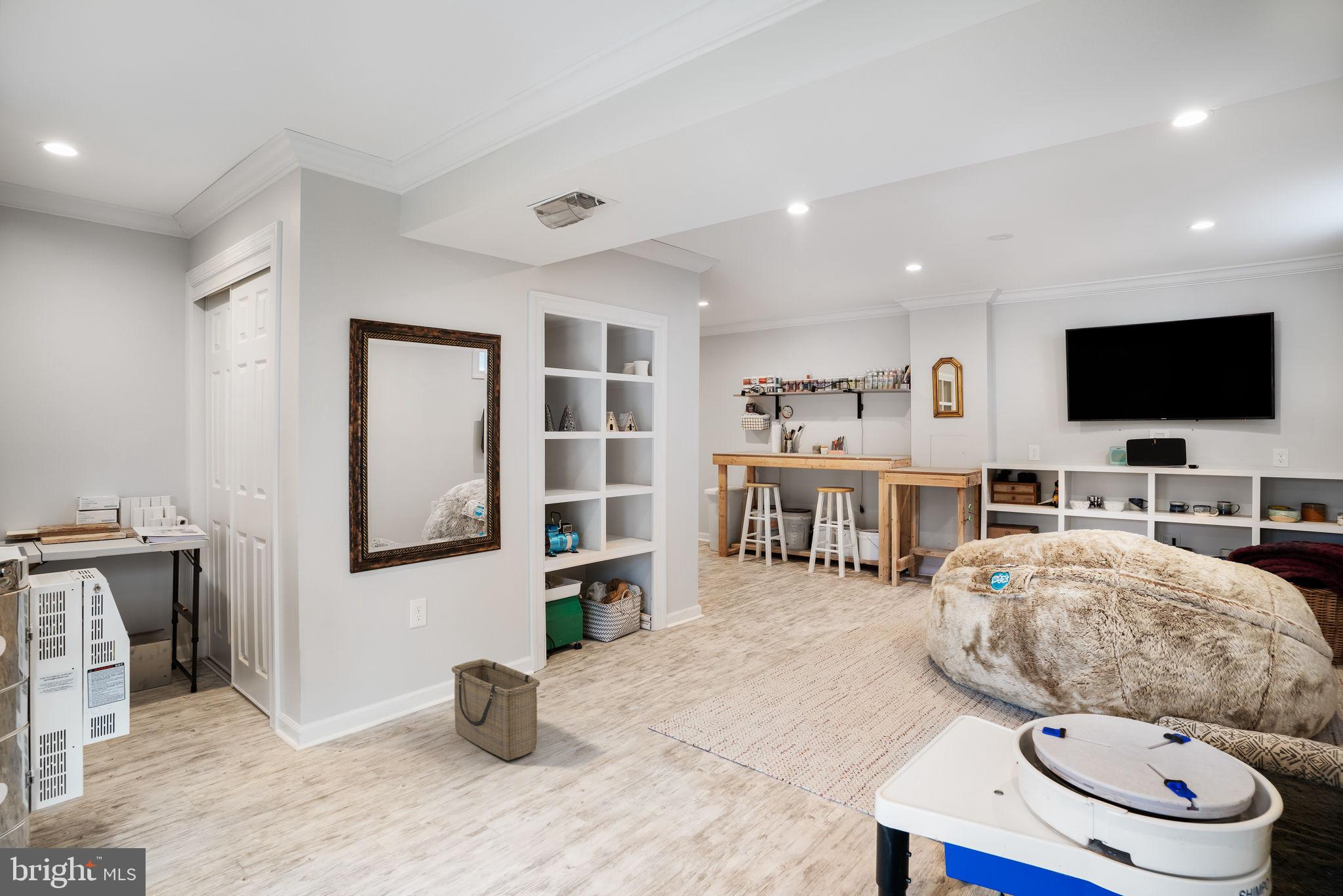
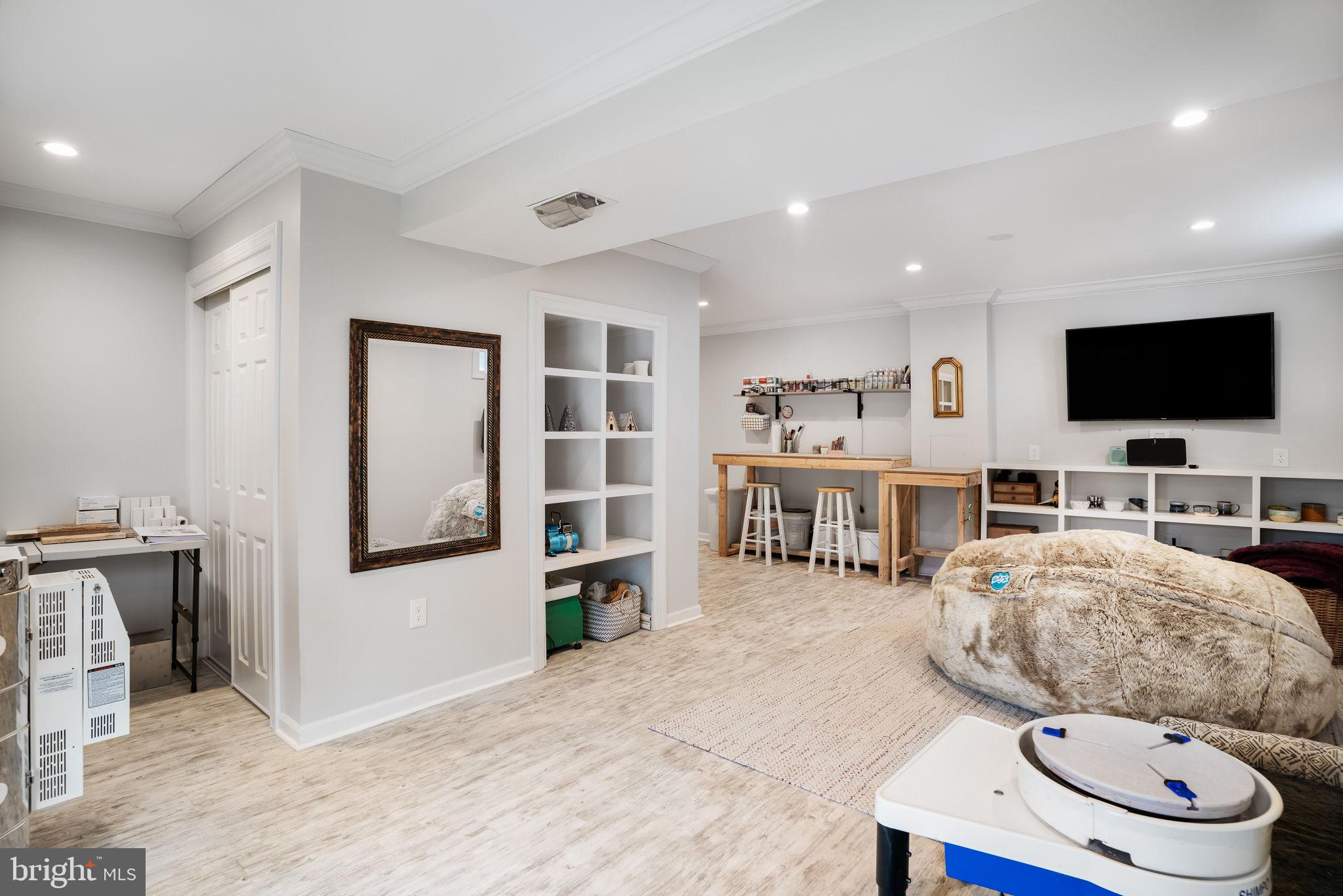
- basket [451,658,540,761]
